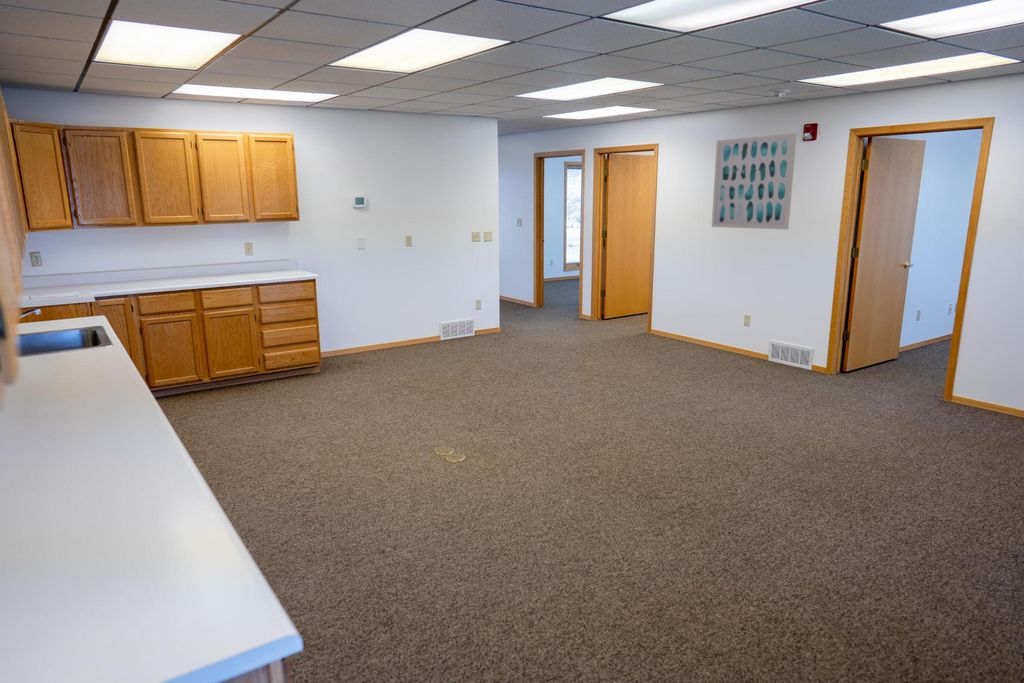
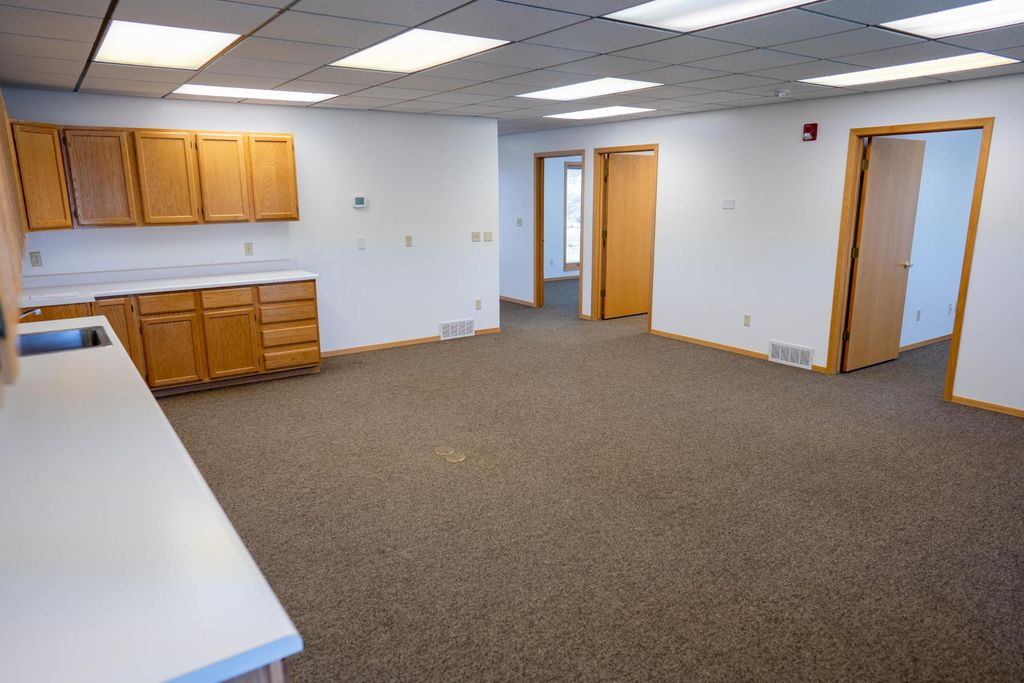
- wall art [711,132,798,230]
